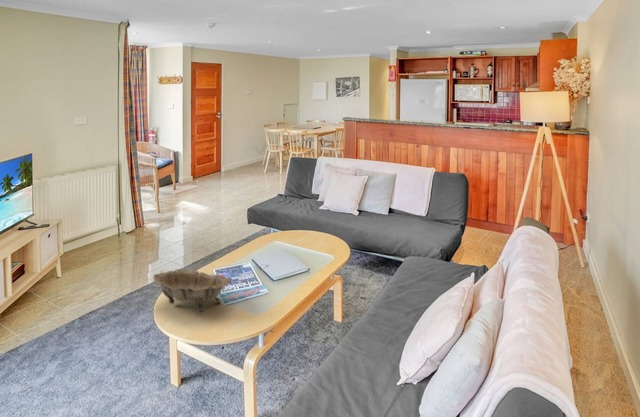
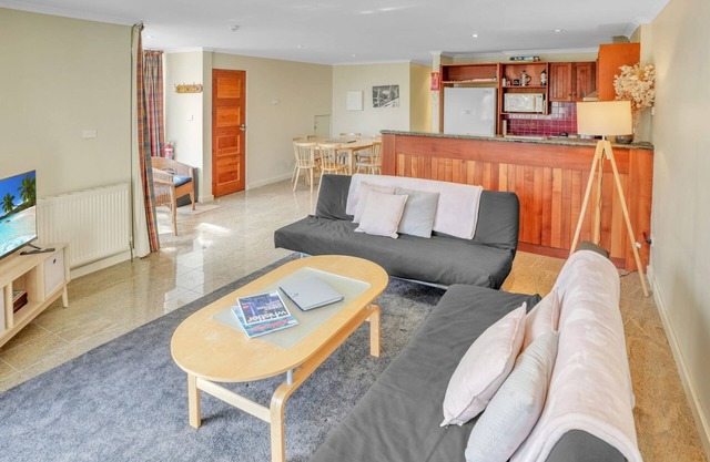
- decorative bowl [152,268,233,315]
